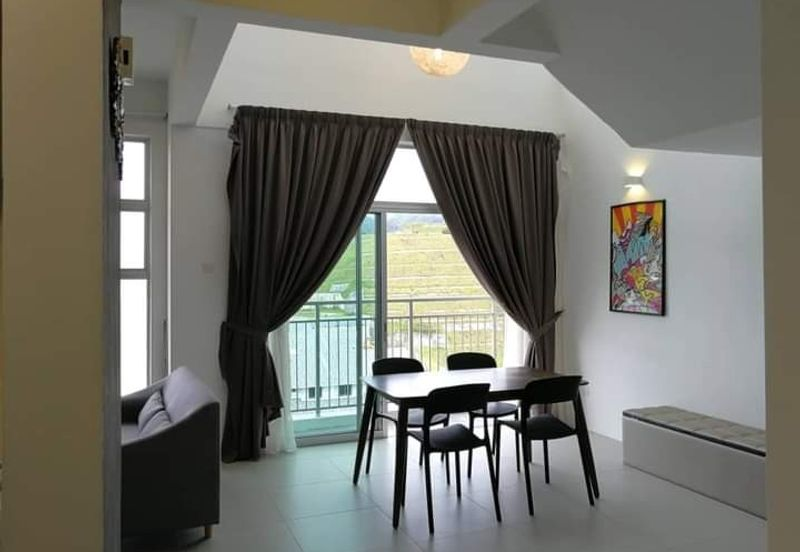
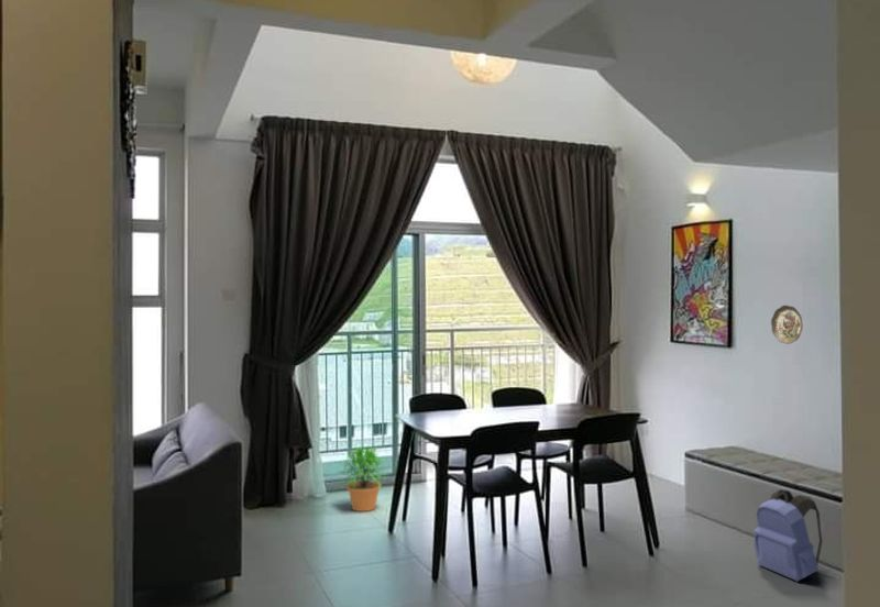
+ decorative plate [770,305,804,345]
+ potted plant [338,445,388,512]
+ backpack [752,488,823,583]
